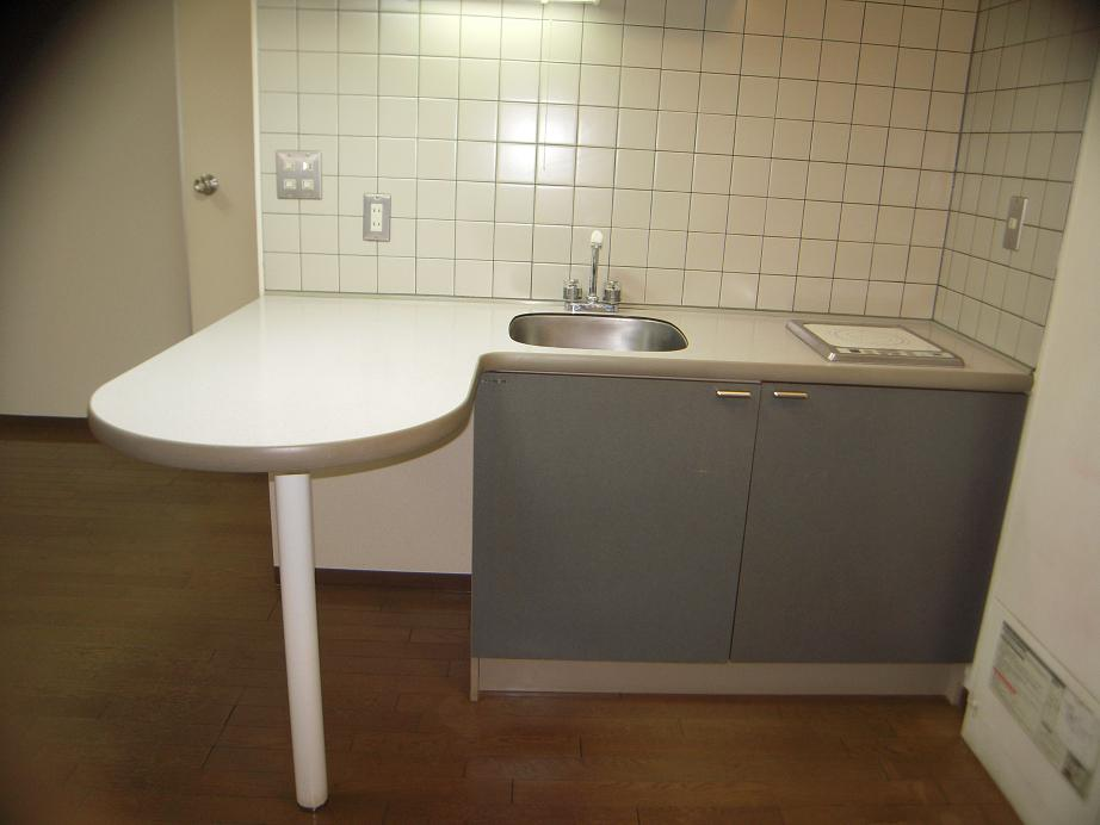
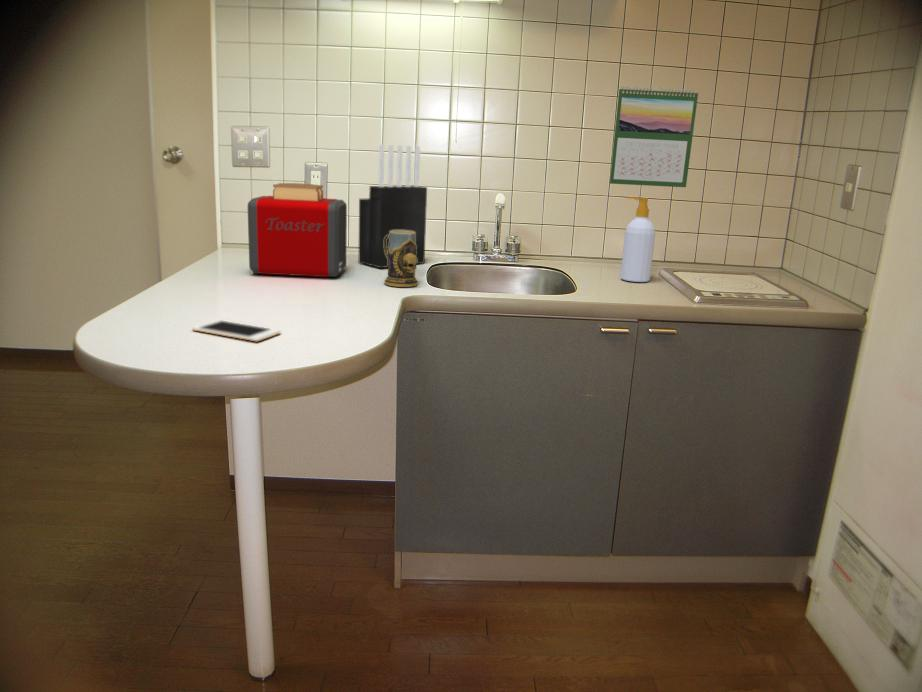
+ cell phone [191,319,282,342]
+ knife block [357,144,428,269]
+ calendar [608,85,699,188]
+ mug [383,230,419,288]
+ soap bottle [619,196,656,283]
+ toaster [247,182,348,278]
